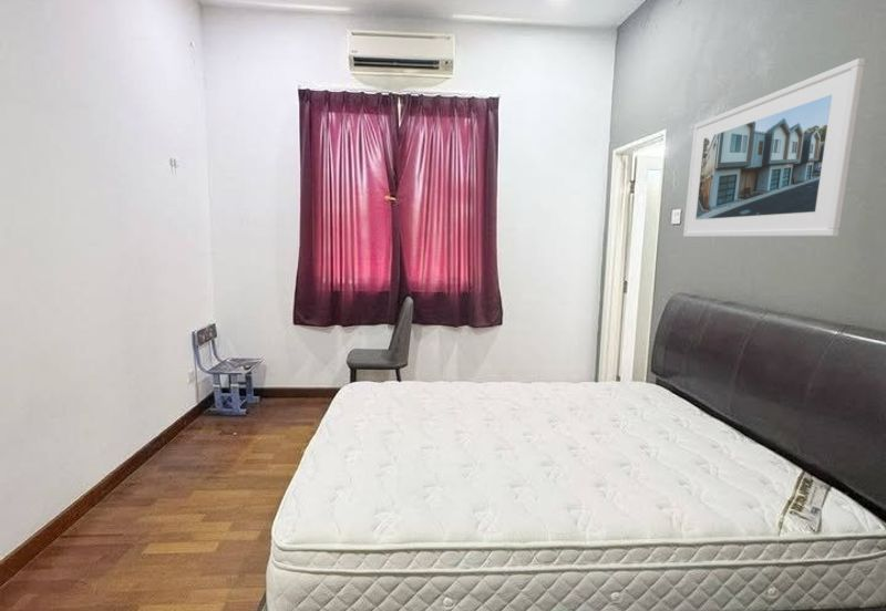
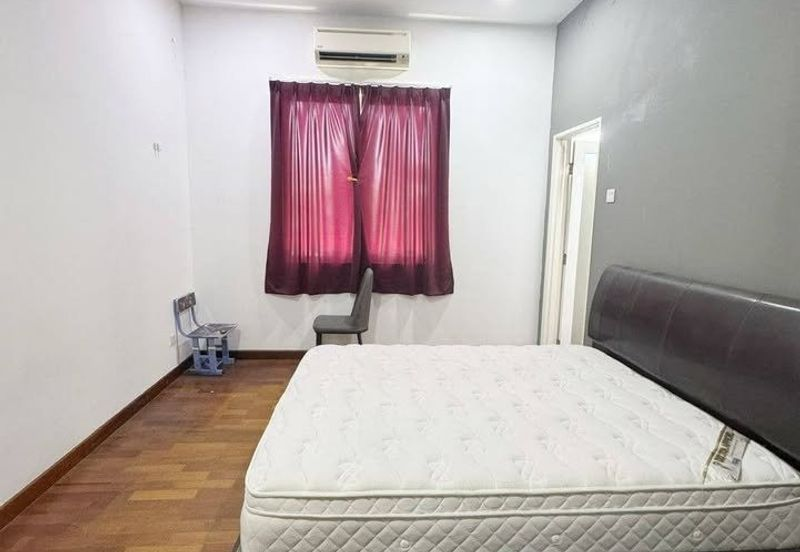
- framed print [682,58,866,238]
